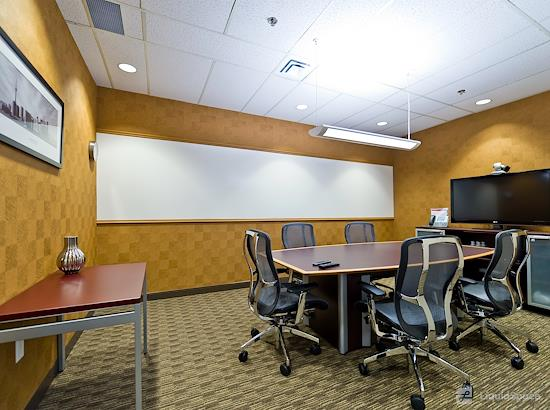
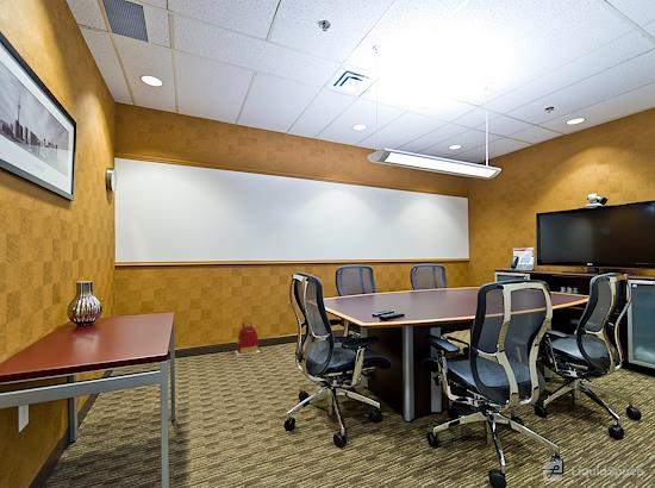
+ backpack [233,320,261,356]
